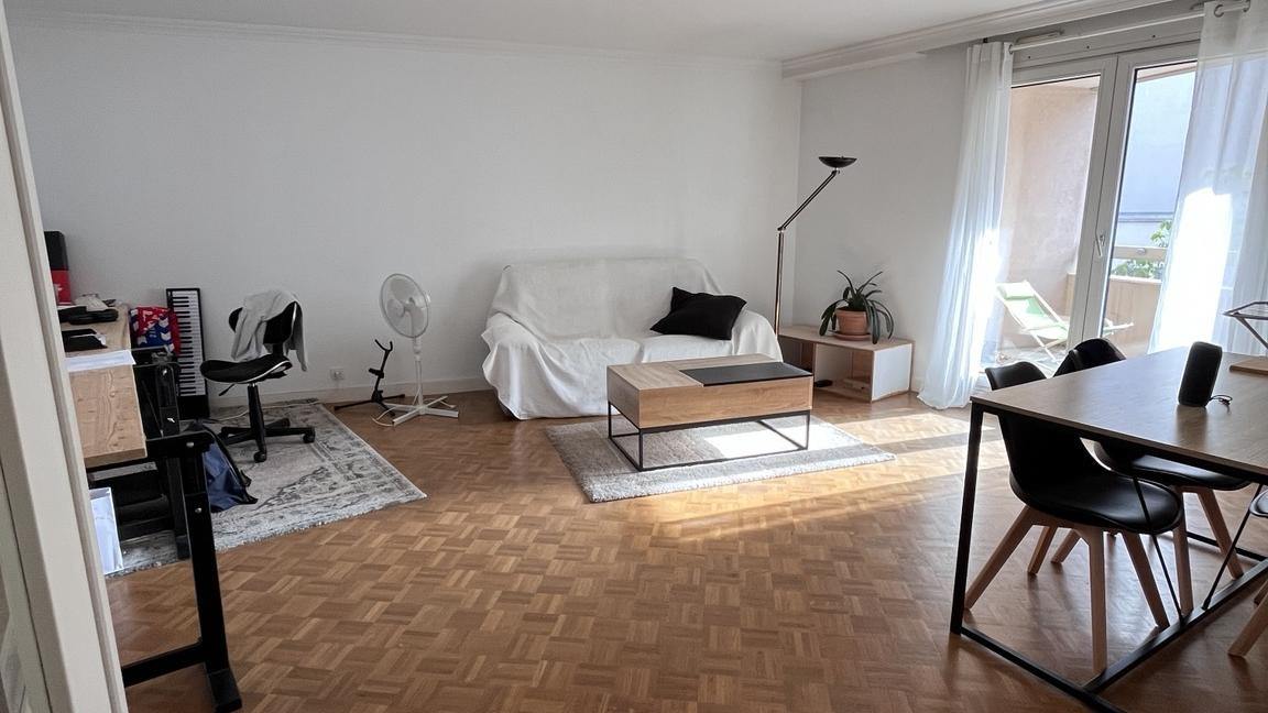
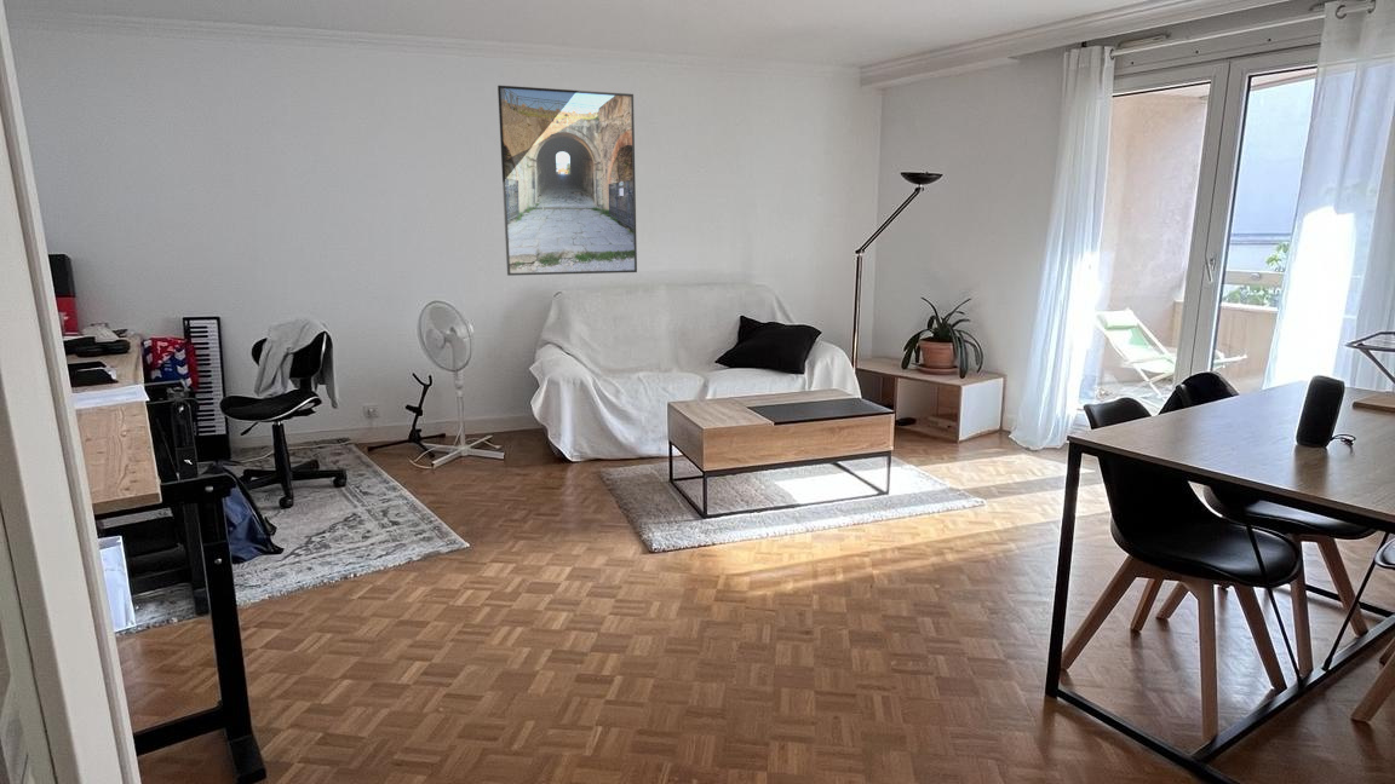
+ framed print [496,85,638,277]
